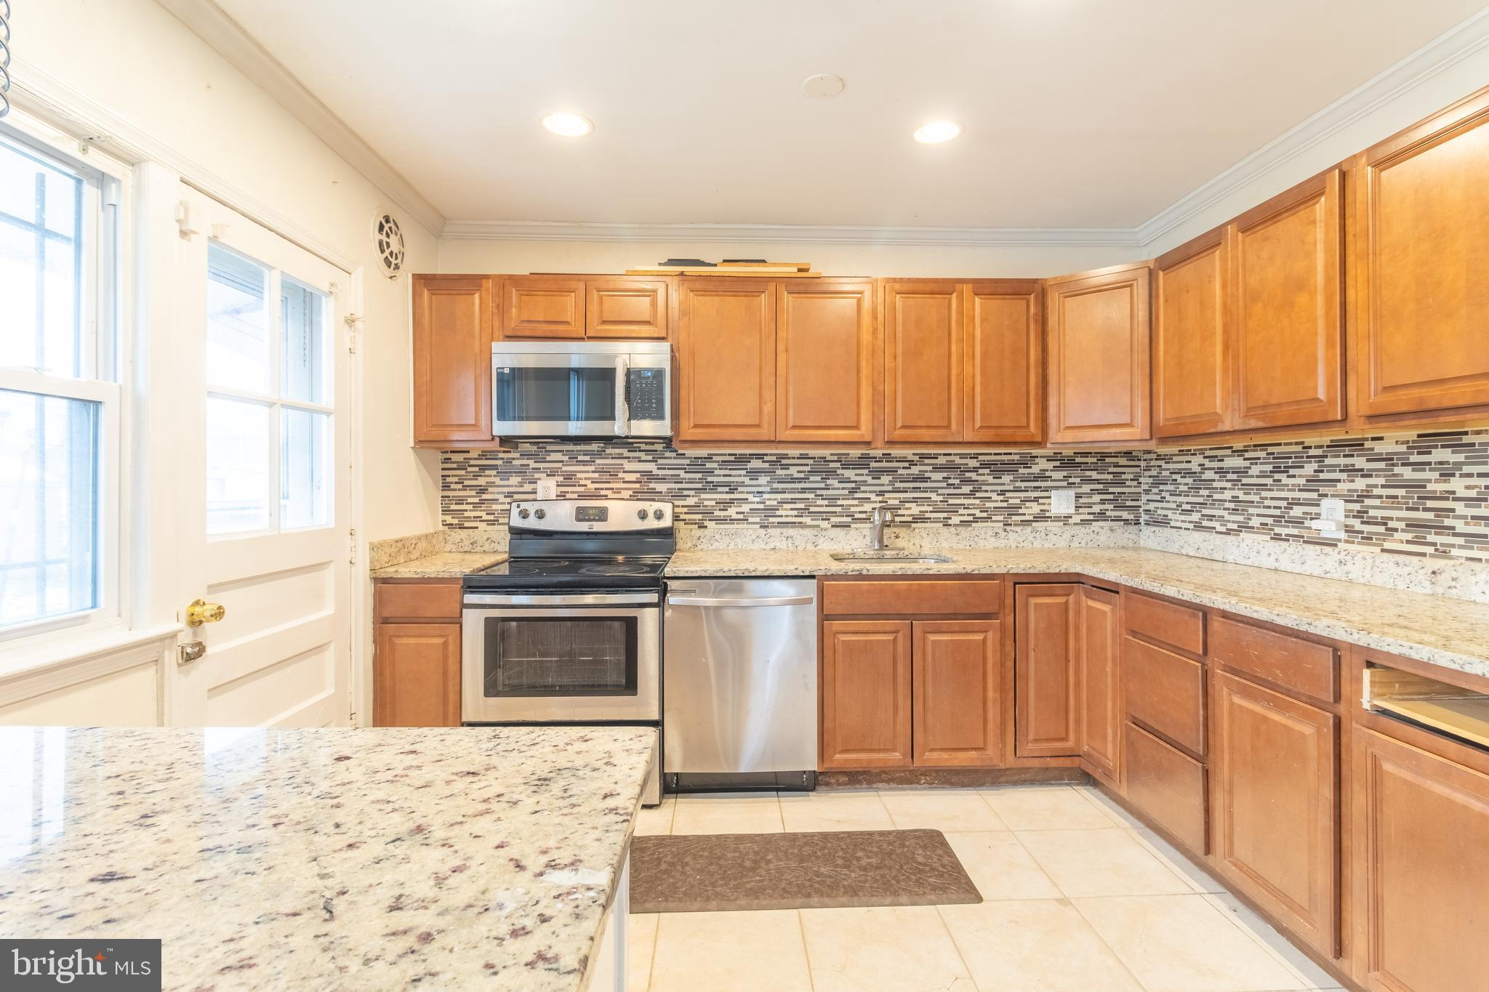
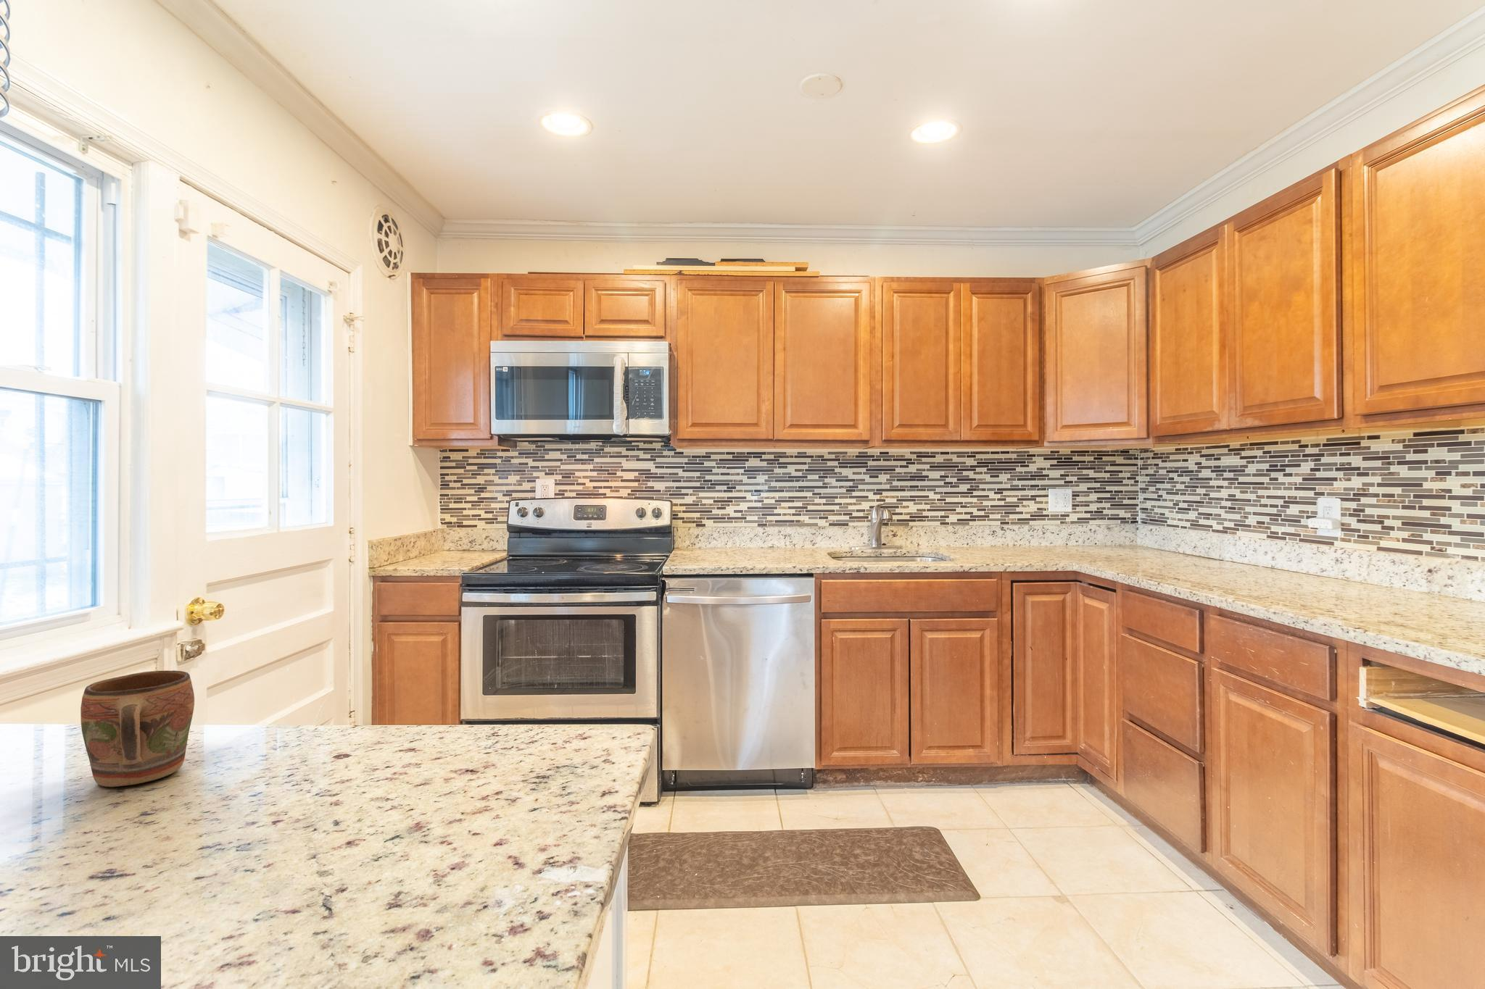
+ mug [79,670,195,788]
